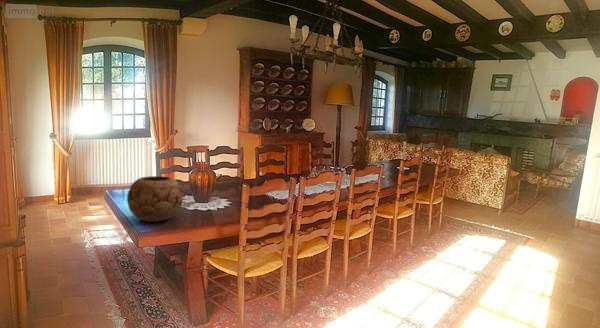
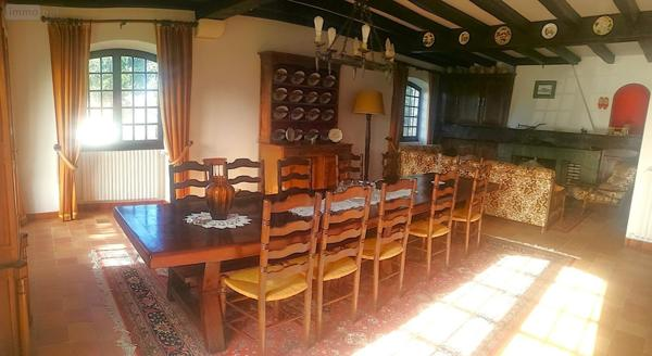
- decorative bowl [126,175,184,223]
